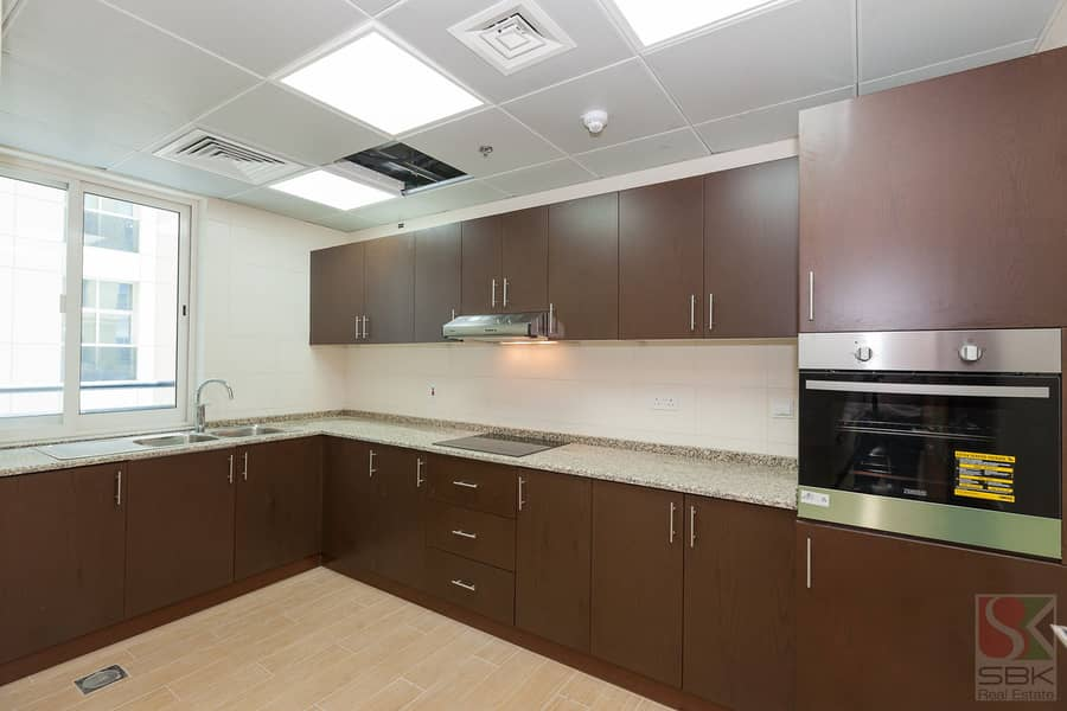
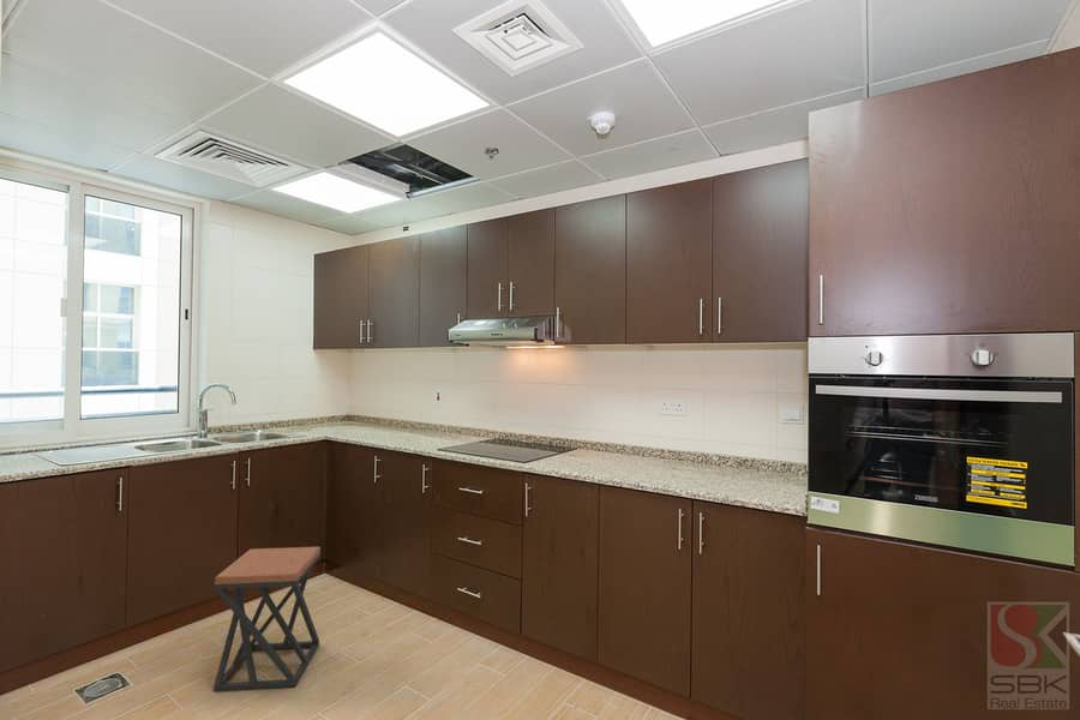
+ stool [212,546,322,692]
